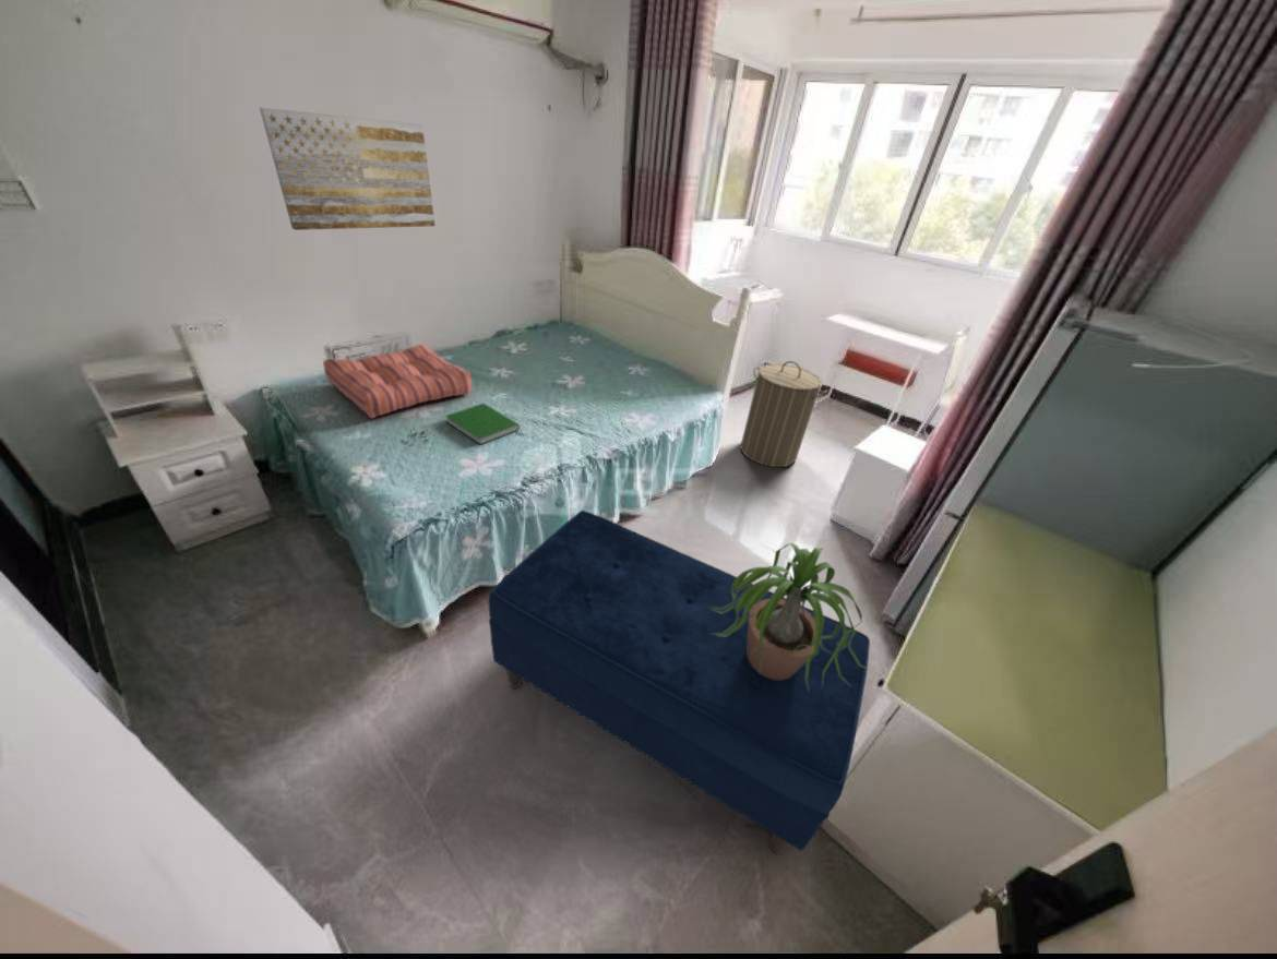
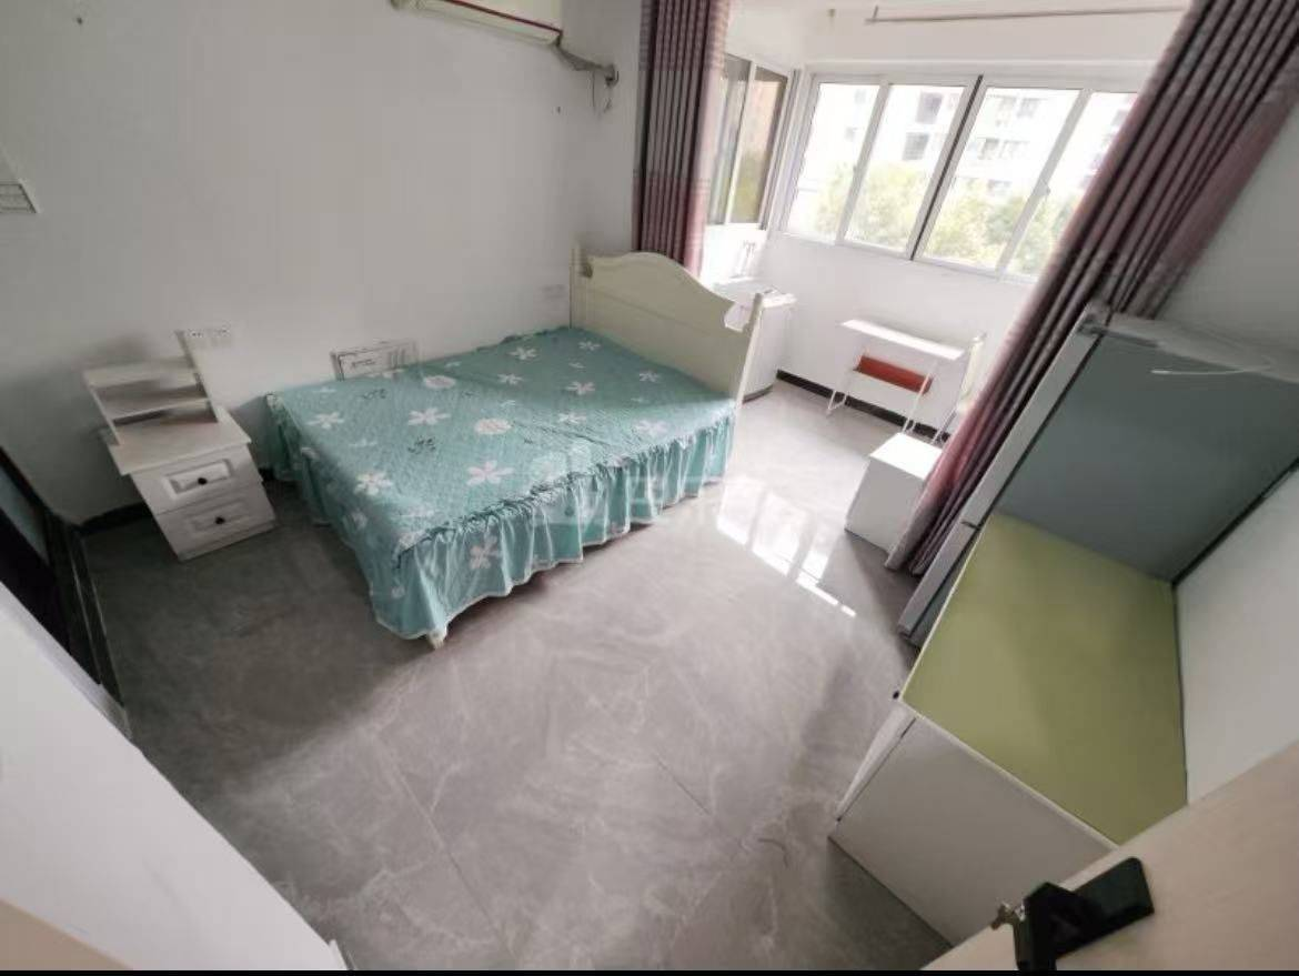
- seat cushion [322,343,473,419]
- bench [488,510,871,856]
- laundry hamper [739,360,828,468]
- potted plant [708,542,875,690]
- wall art [258,106,437,231]
- hardcover book [444,403,521,446]
